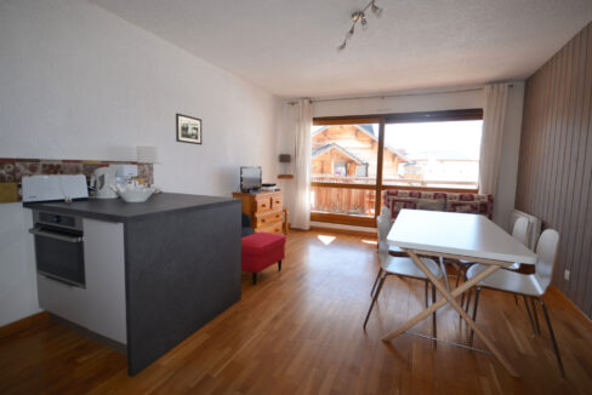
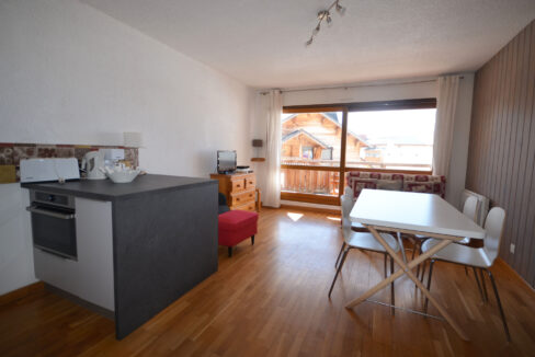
- picture frame [175,111,203,147]
